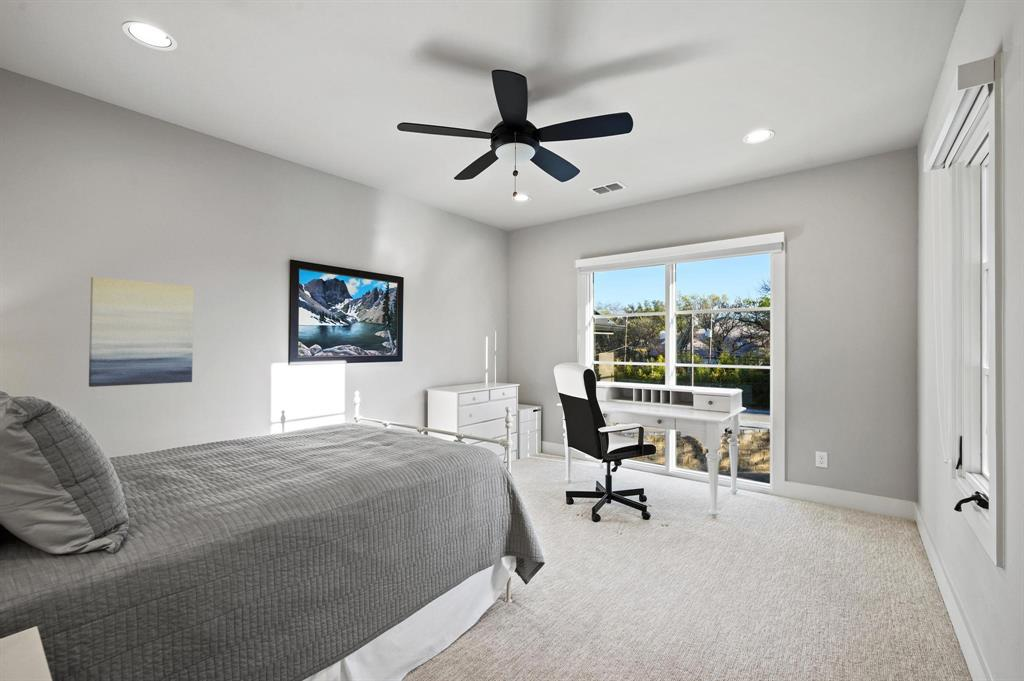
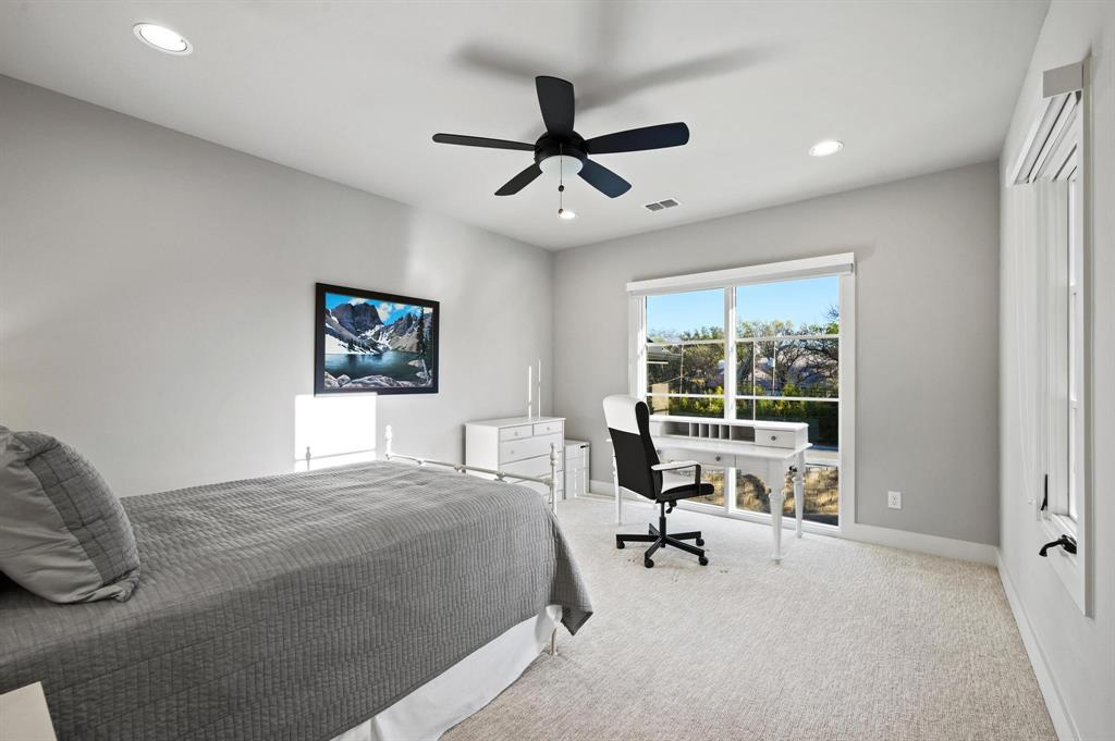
- wall art [88,276,195,388]
